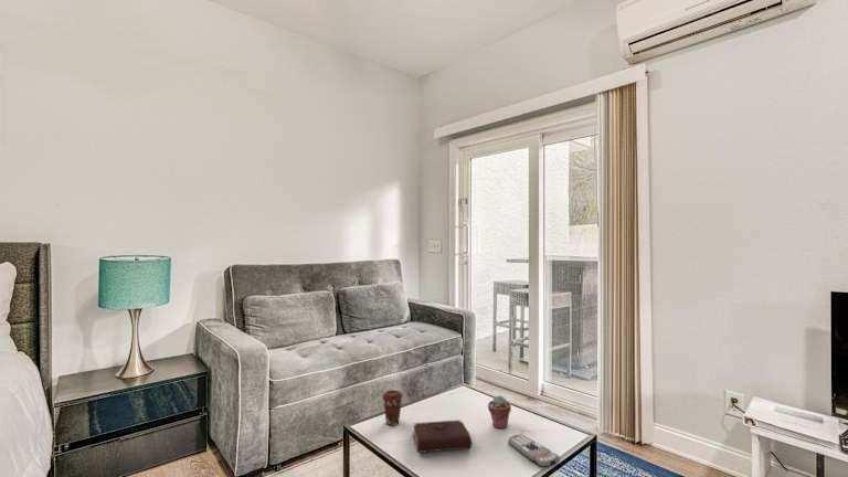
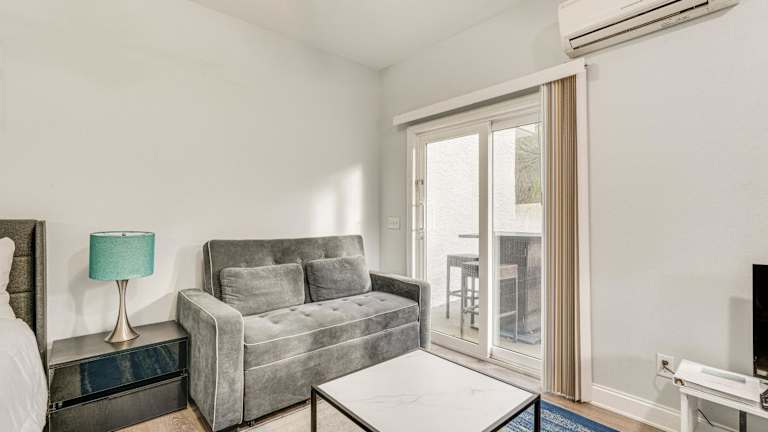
- book [412,418,473,454]
- potted succulent [487,394,512,430]
- remote control [507,434,561,468]
- coffee cup [381,389,404,426]
